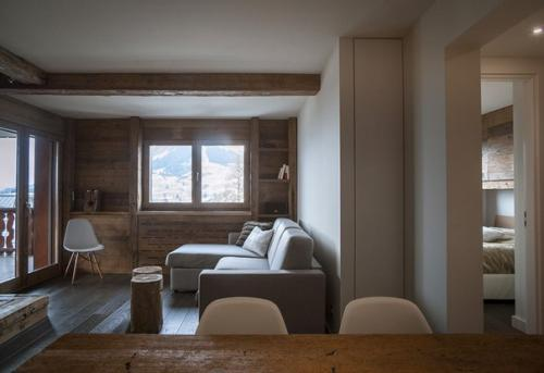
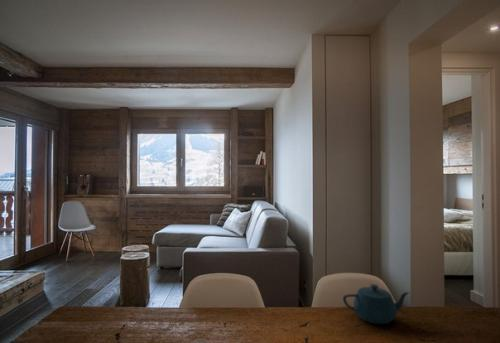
+ teapot [342,283,410,325]
